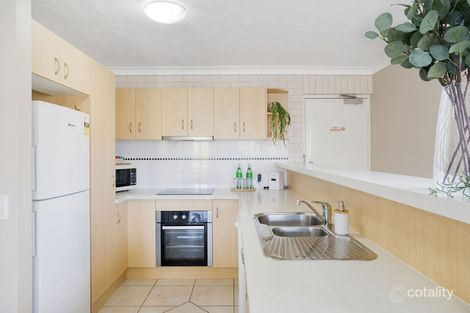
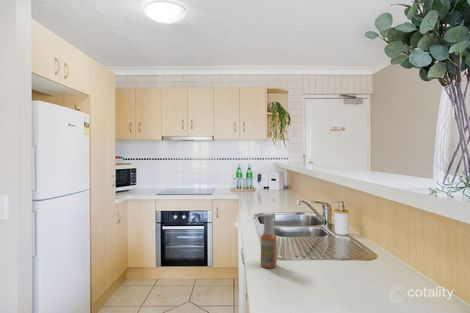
+ spray bottle [260,212,278,269]
